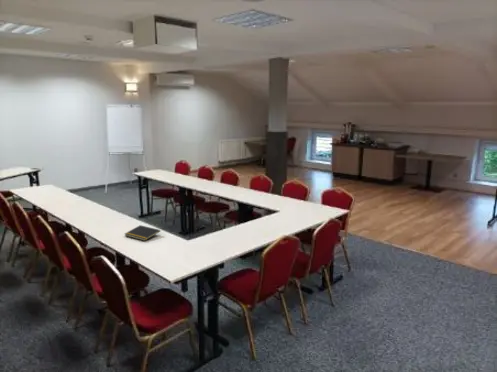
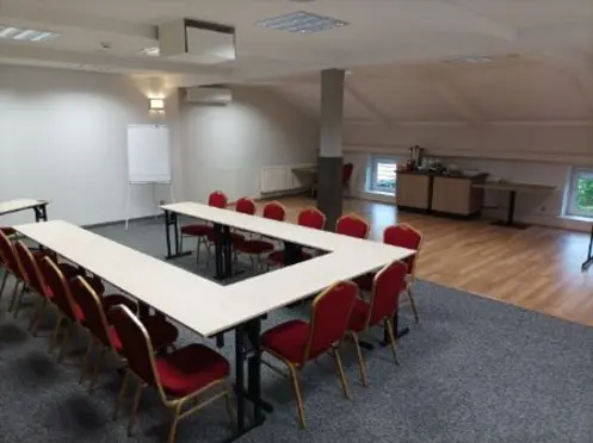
- notepad [124,224,161,242]
